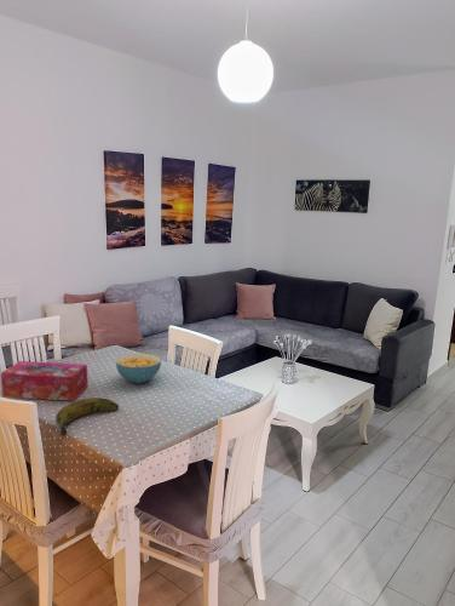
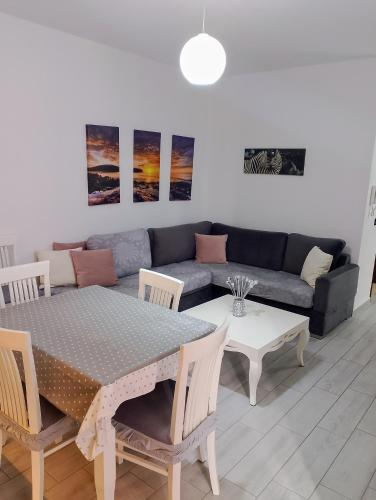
- banana [54,396,120,436]
- cereal bowl [115,353,162,384]
- tissue box [0,360,88,402]
